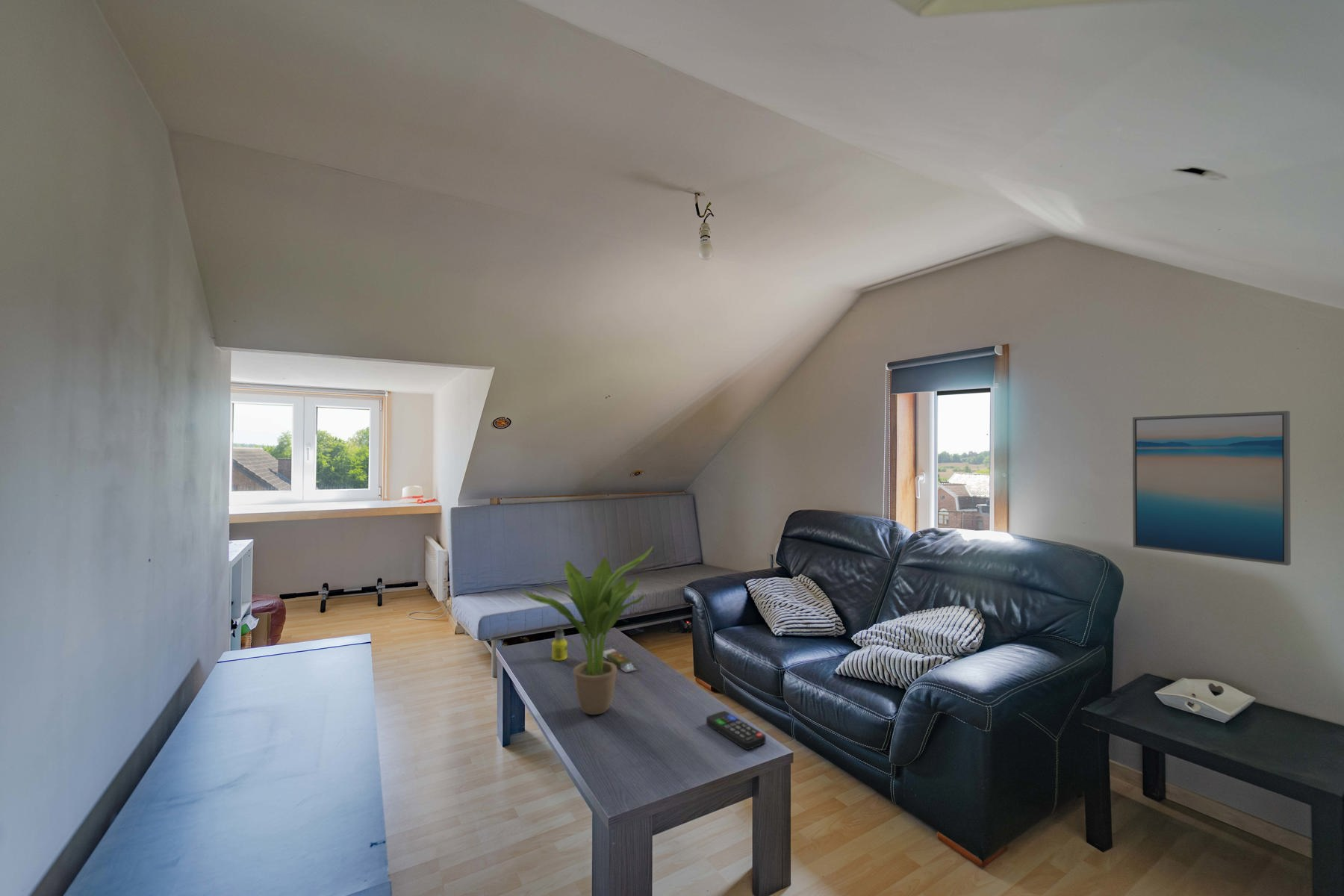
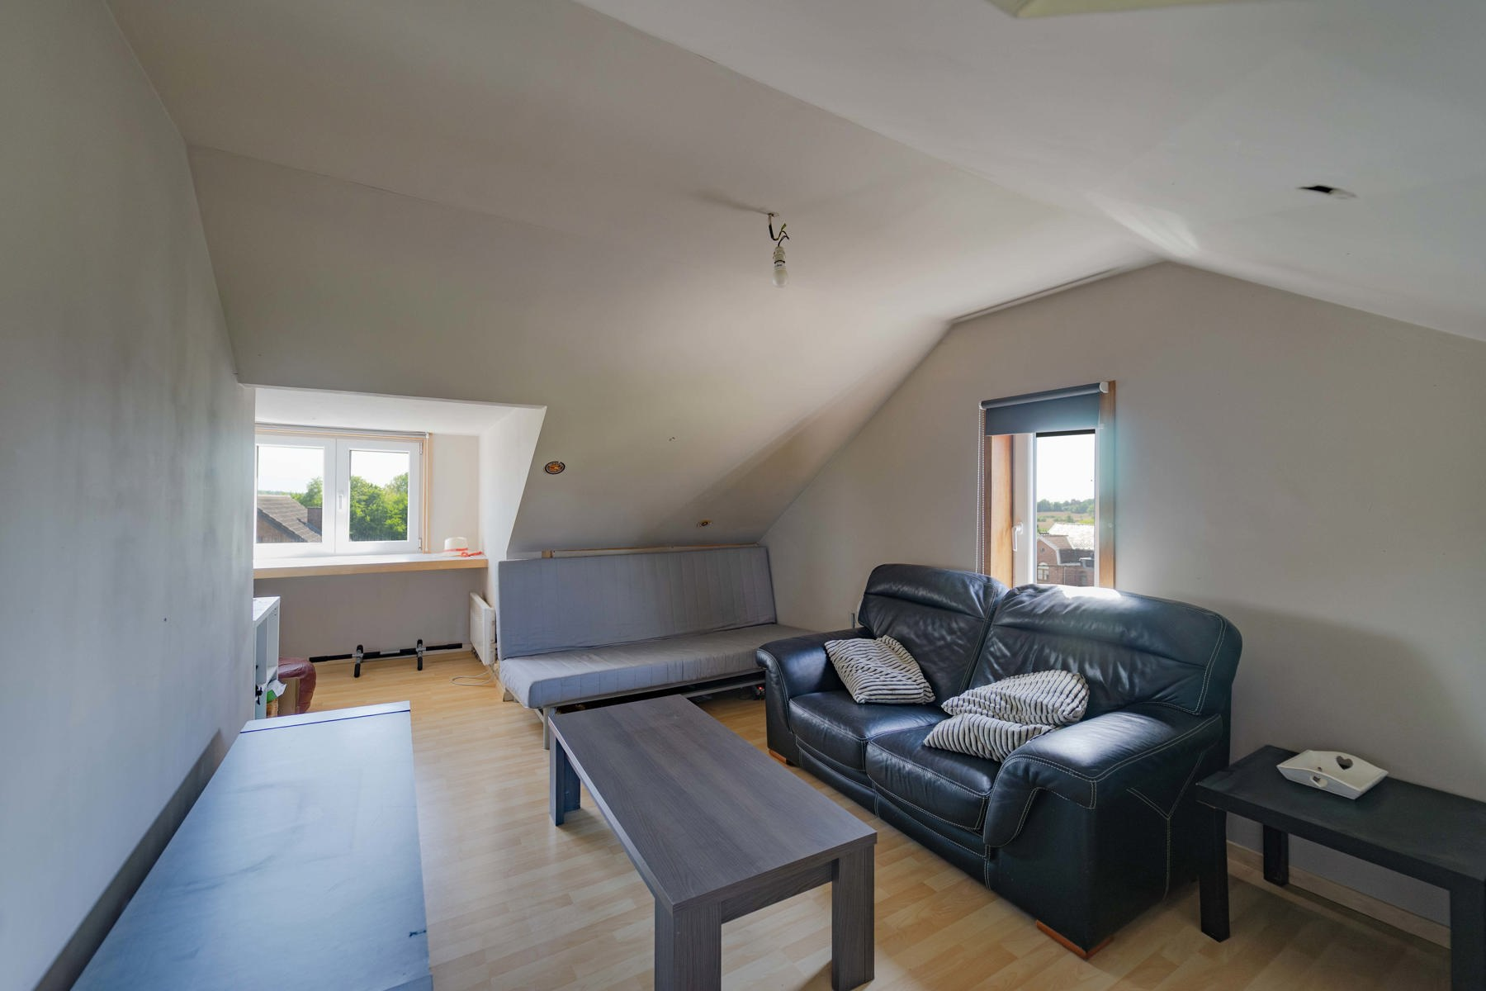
- matchbox [603,648,638,673]
- potted plant [521,545,654,715]
- remote control [706,710,767,750]
- bottle [551,626,568,662]
- wall art [1132,410,1292,567]
